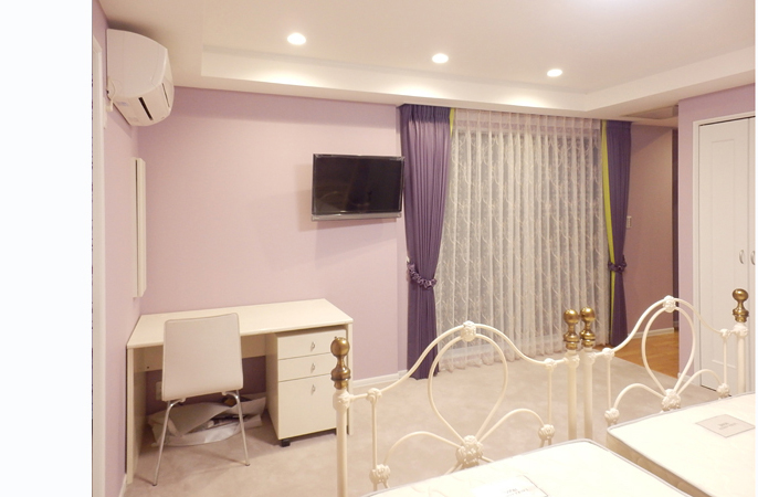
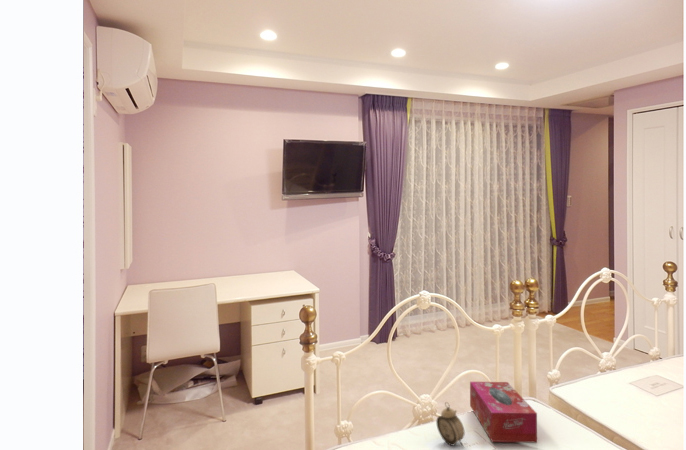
+ tissue box [469,381,538,444]
+ alarm clock [435,401,466,448]
